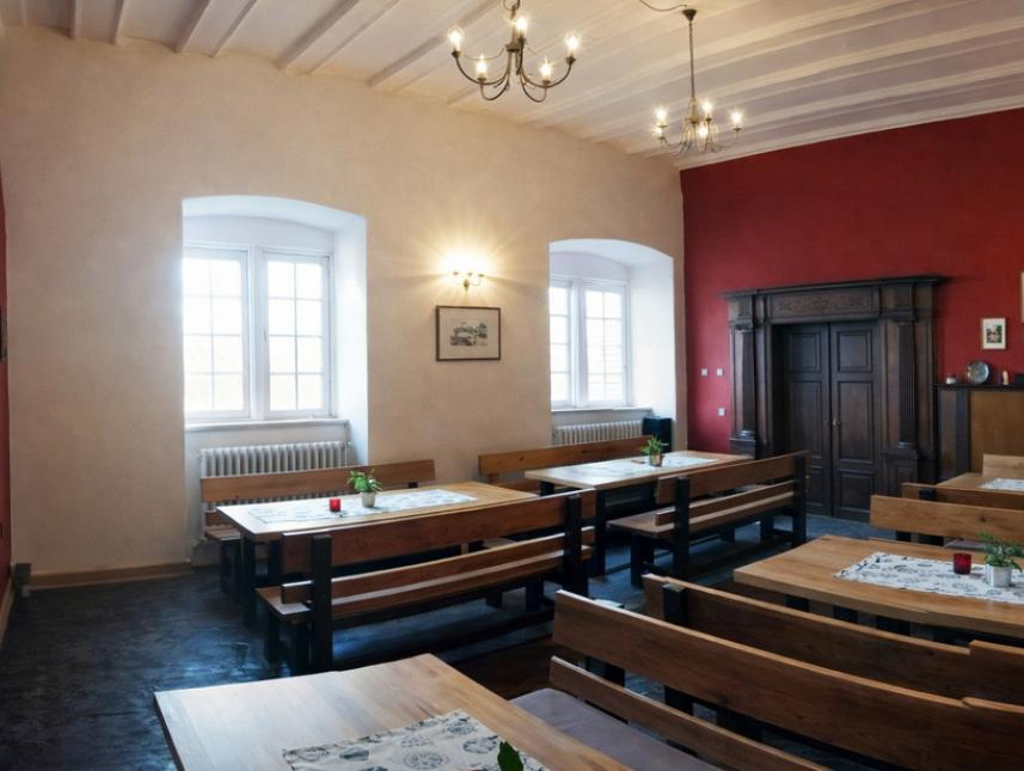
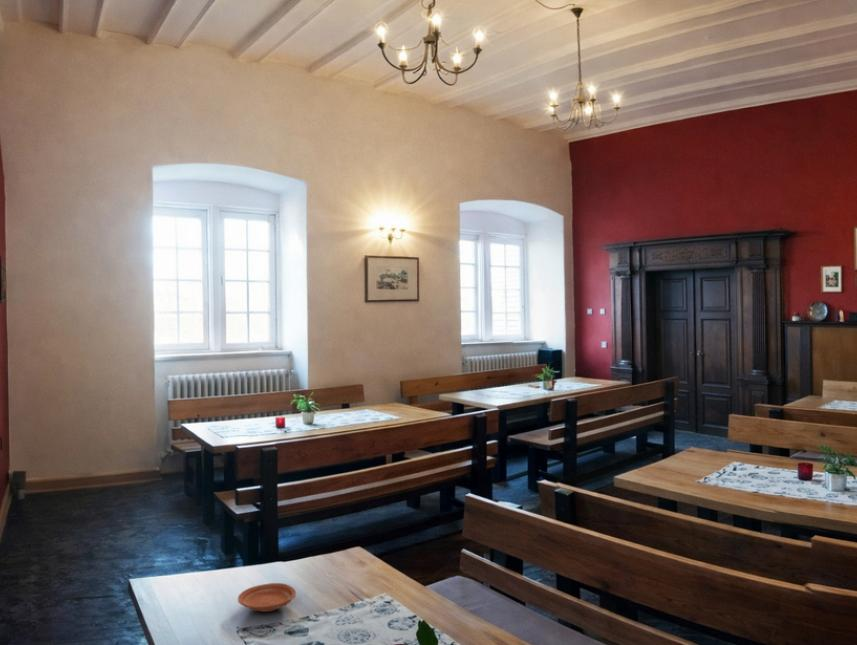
+ plate [237,582,297,613]
